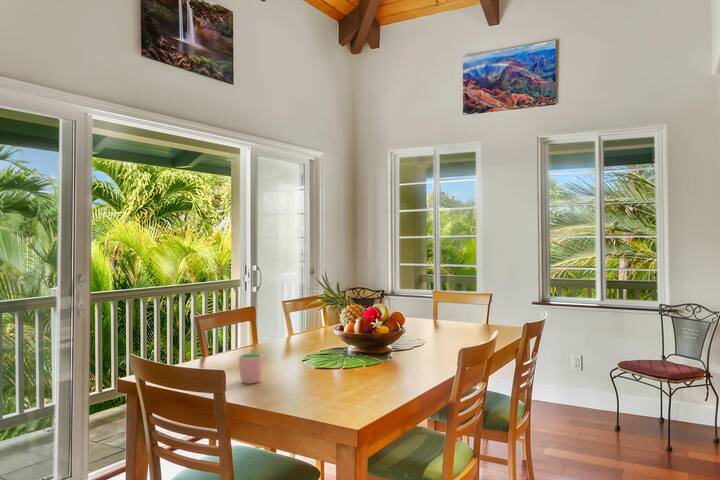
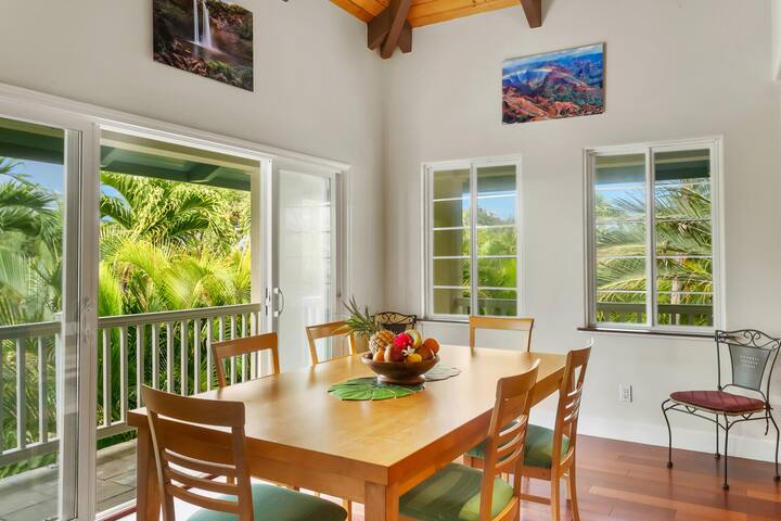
- cup [238,352,263,385]
